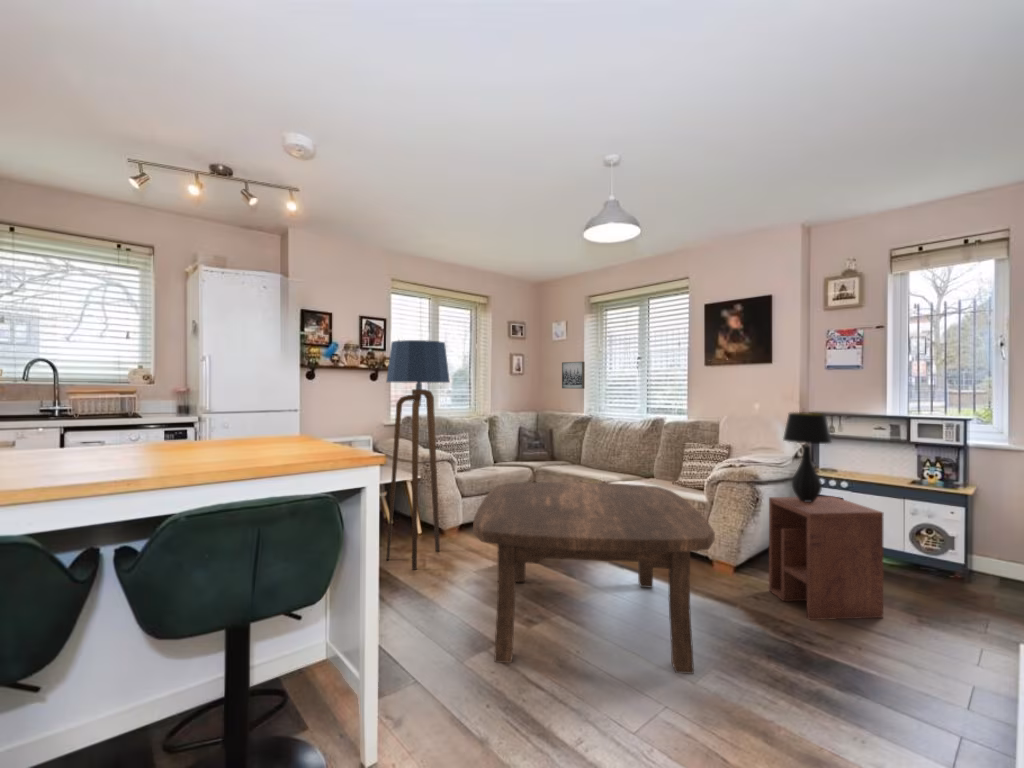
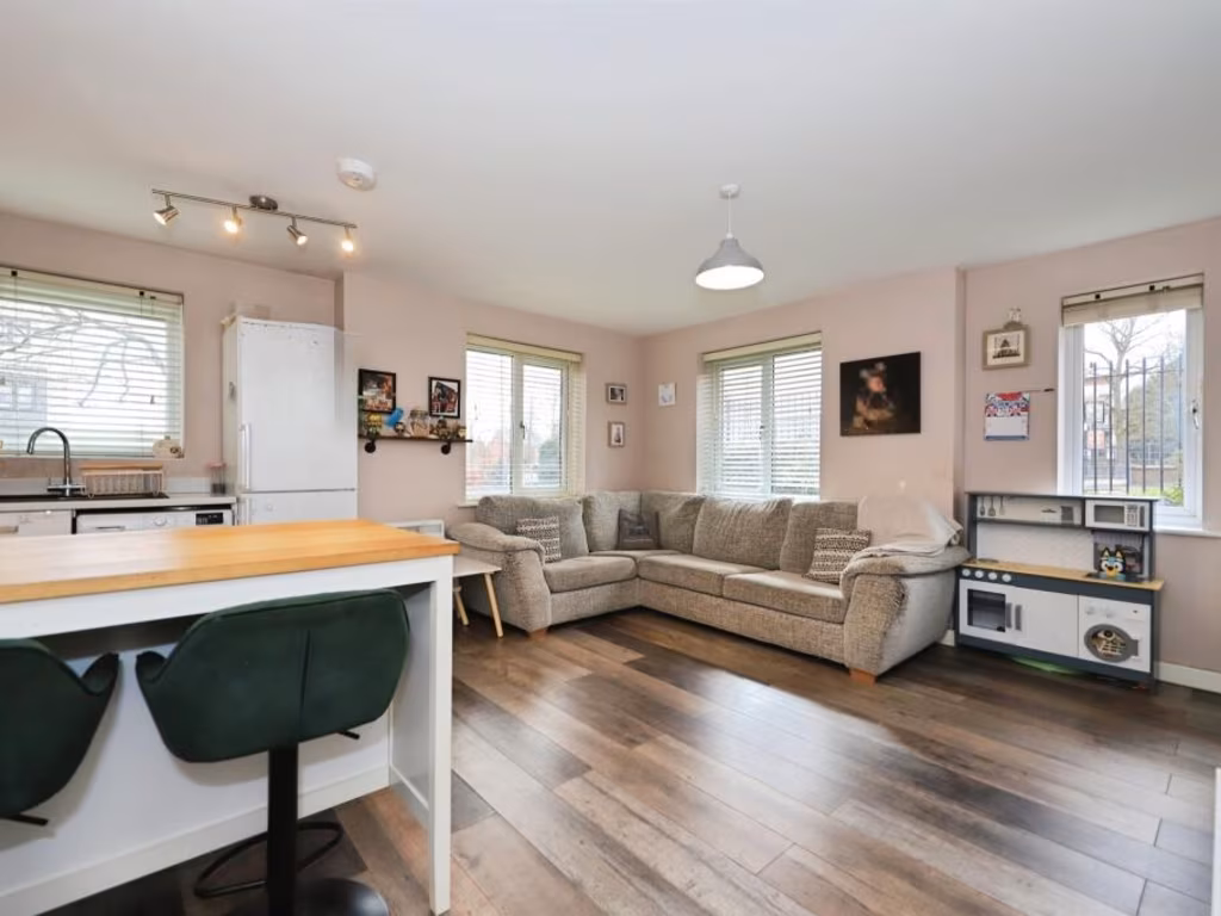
- floor lamp [385,339,451,571]
- side table [768,495,884,621]
- coffee table [472,481,716,675]
- wall art [561,361,586,390]
- table lamp [782,411,833,502]
